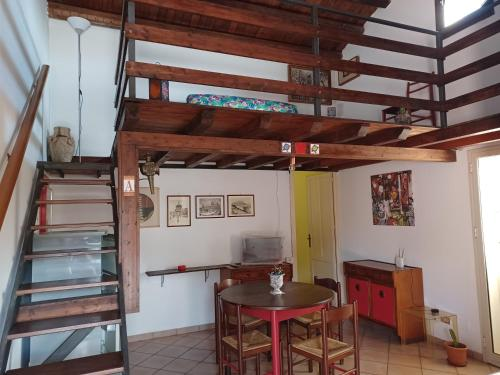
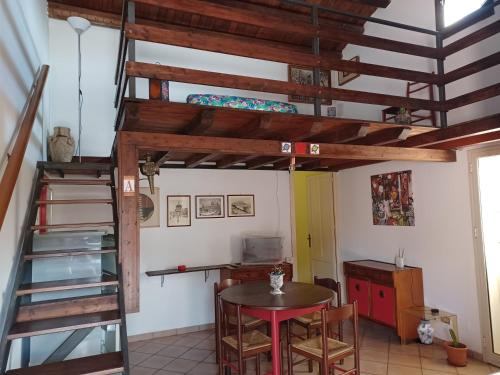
+ vase [416,317,435,345]
